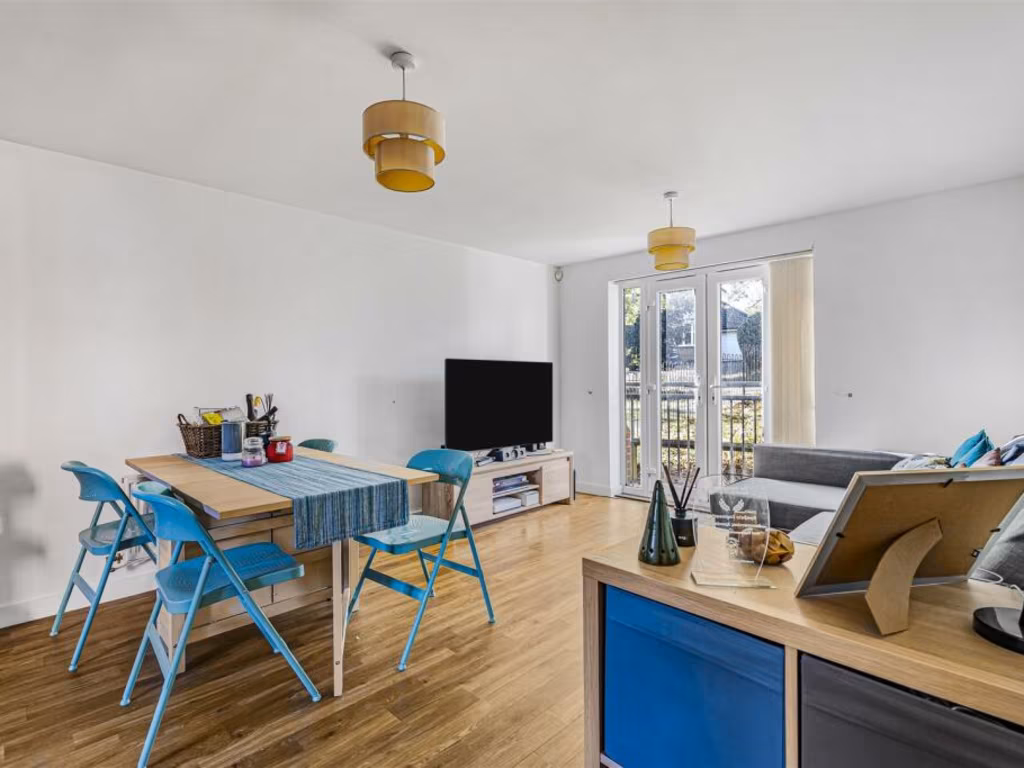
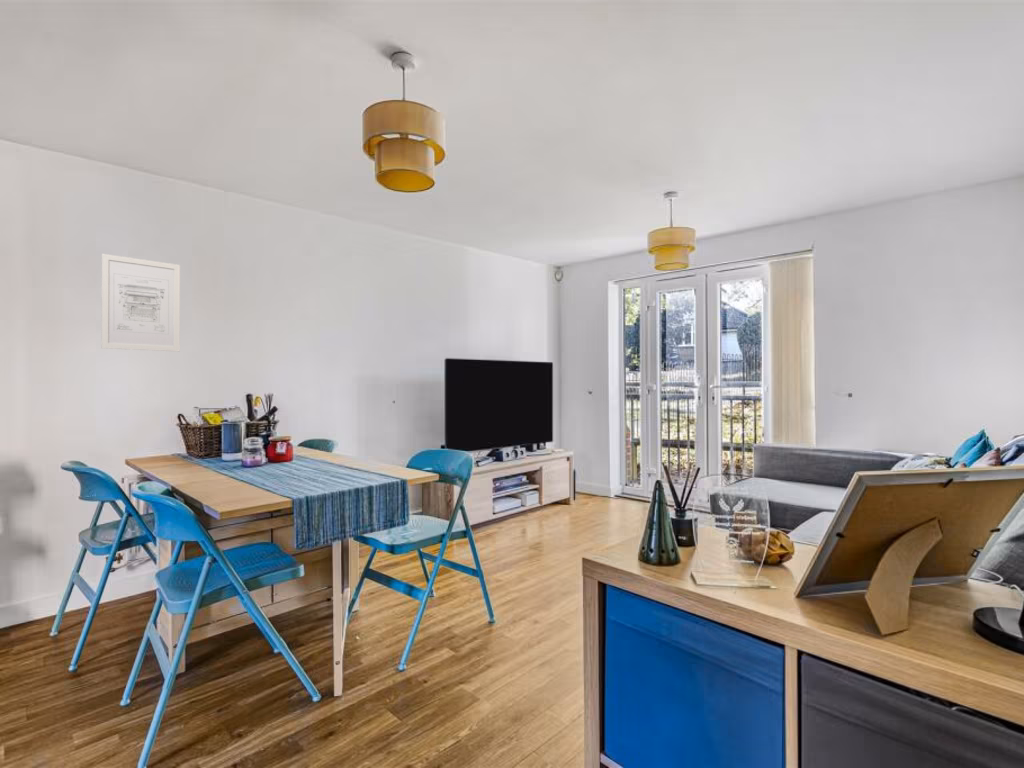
+ wall art [100,253,181,353]
